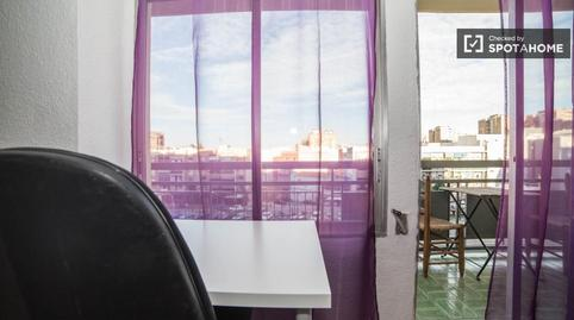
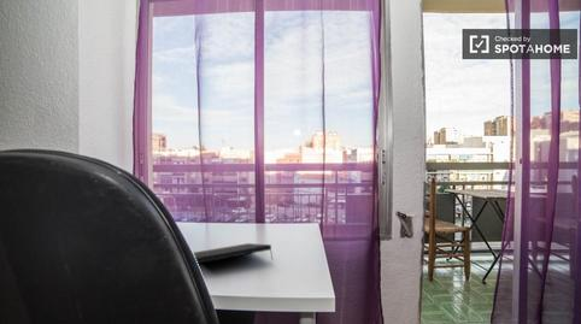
+ notepad [193,242,274,264]
